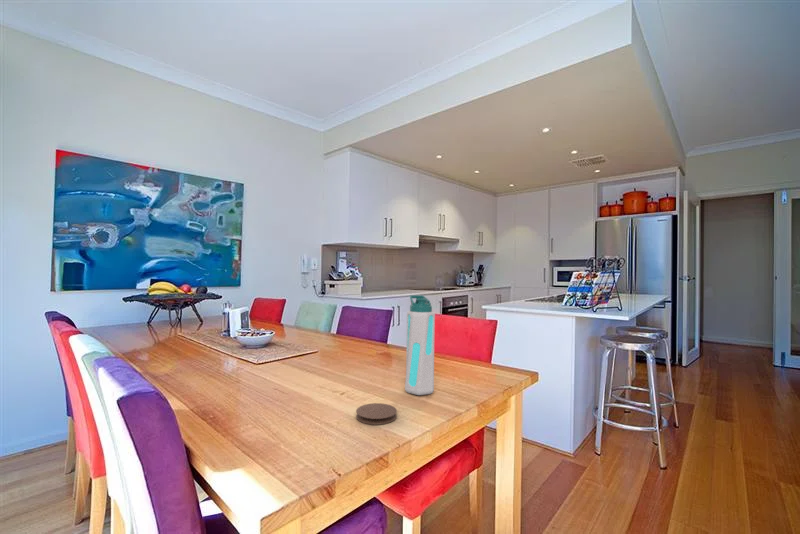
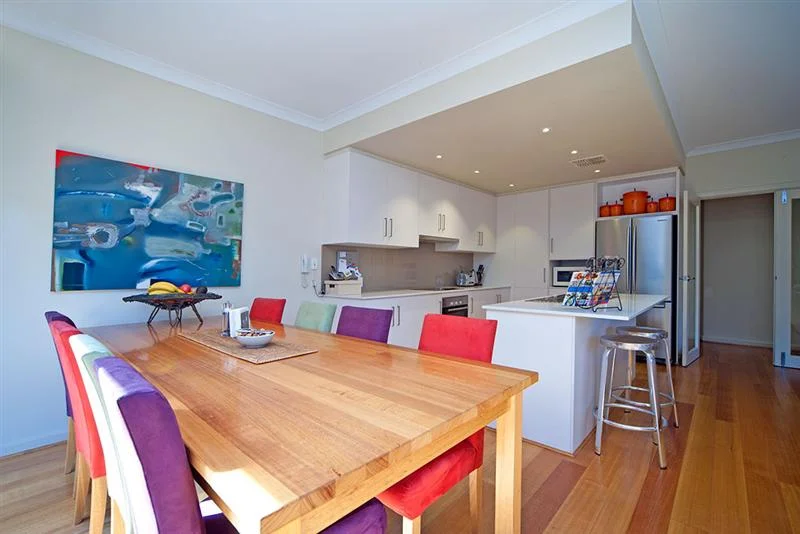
- water bottle [404,294,436,396]
- coaster [355,402,398,426]
